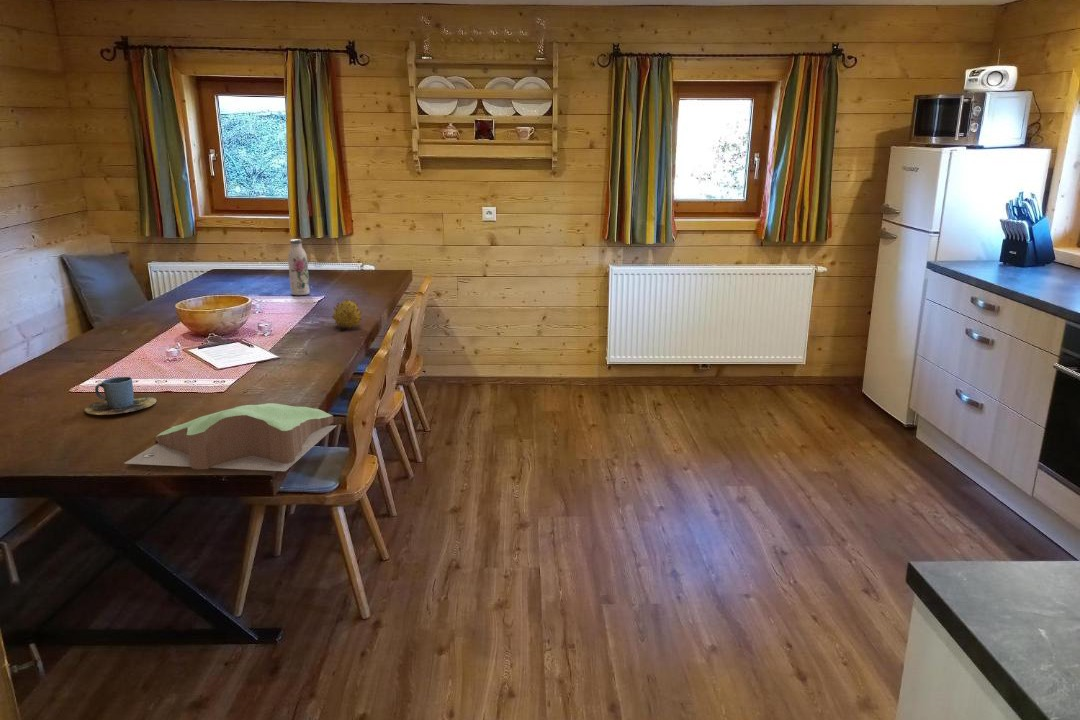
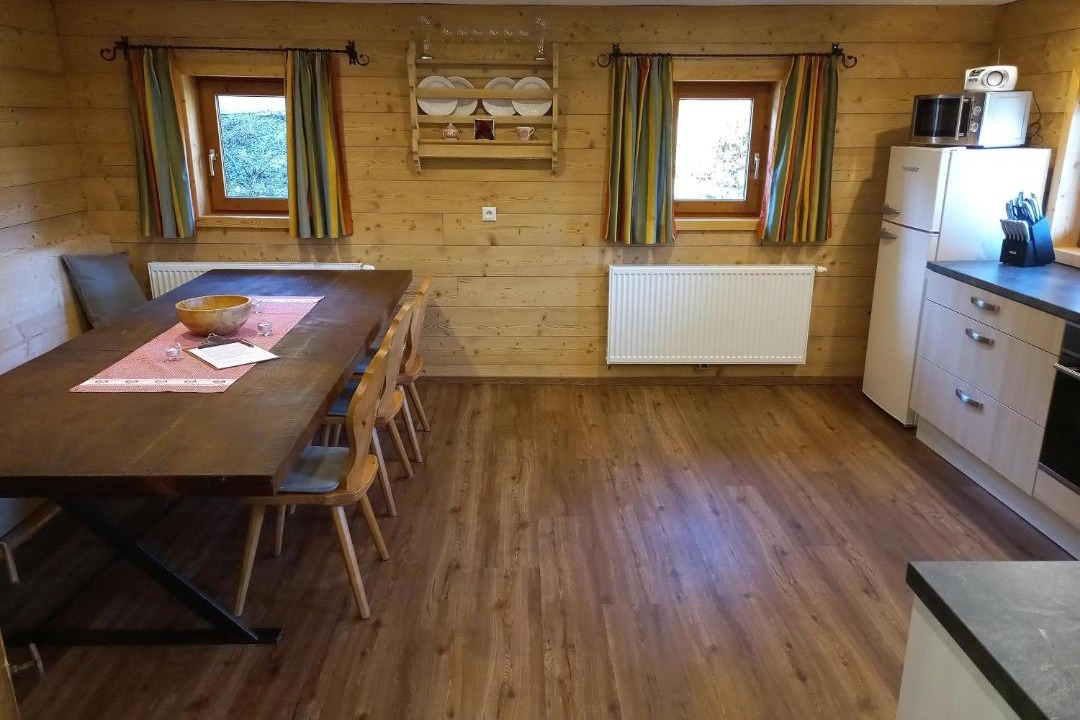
- cup [84,376,157,416]
- fruit [330,298,363,330]
- terrain map [123,402,338,472]
- water bottle [287,238,311,296]
